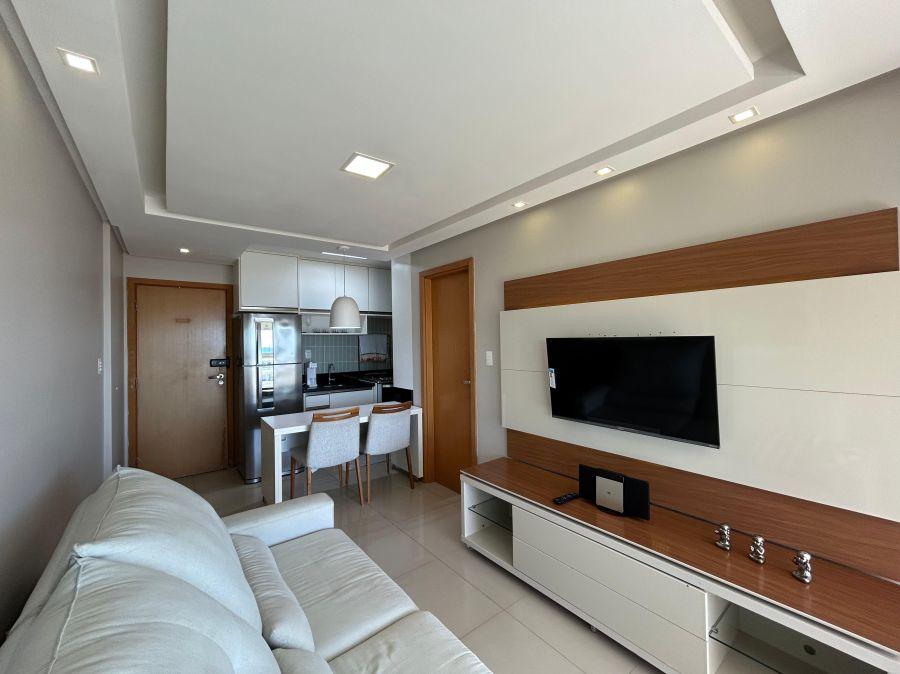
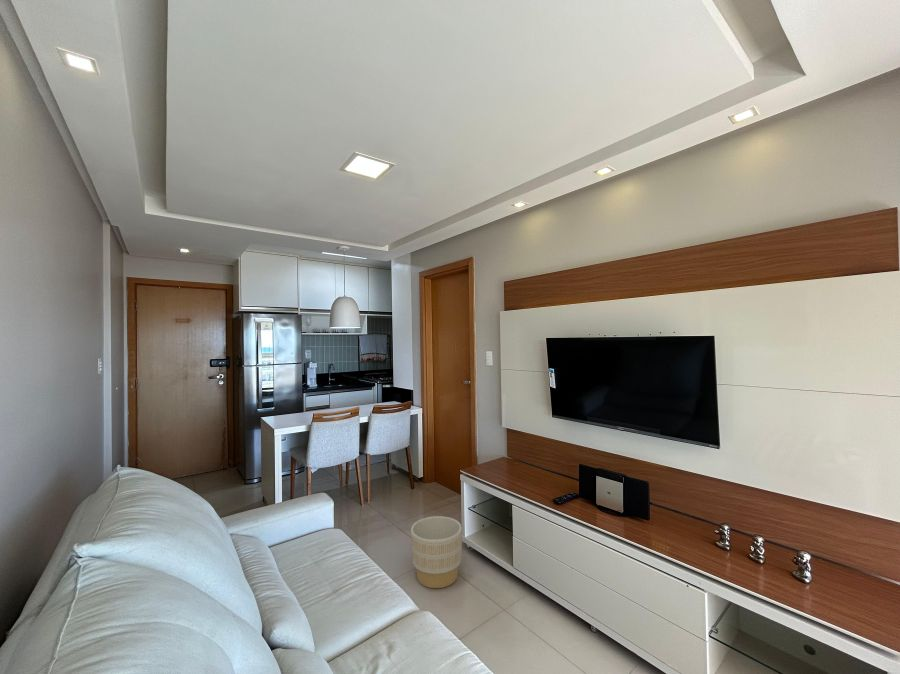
+ planter [410,515,463,589]
